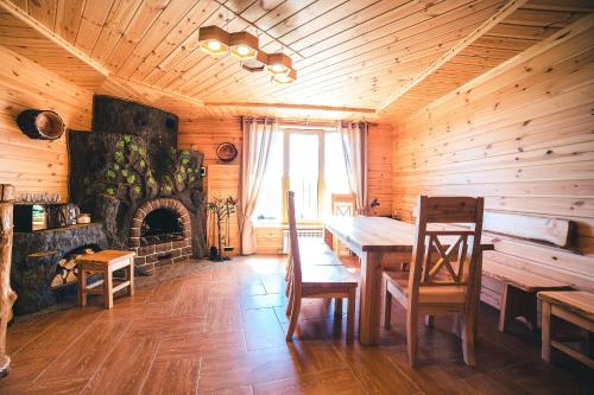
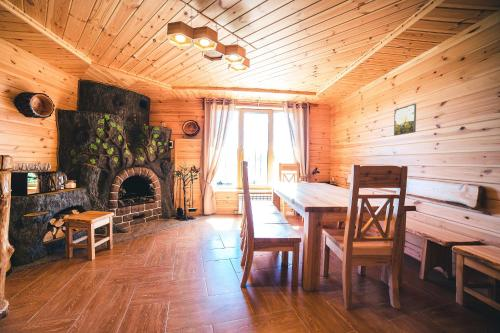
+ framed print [393,102,417,136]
